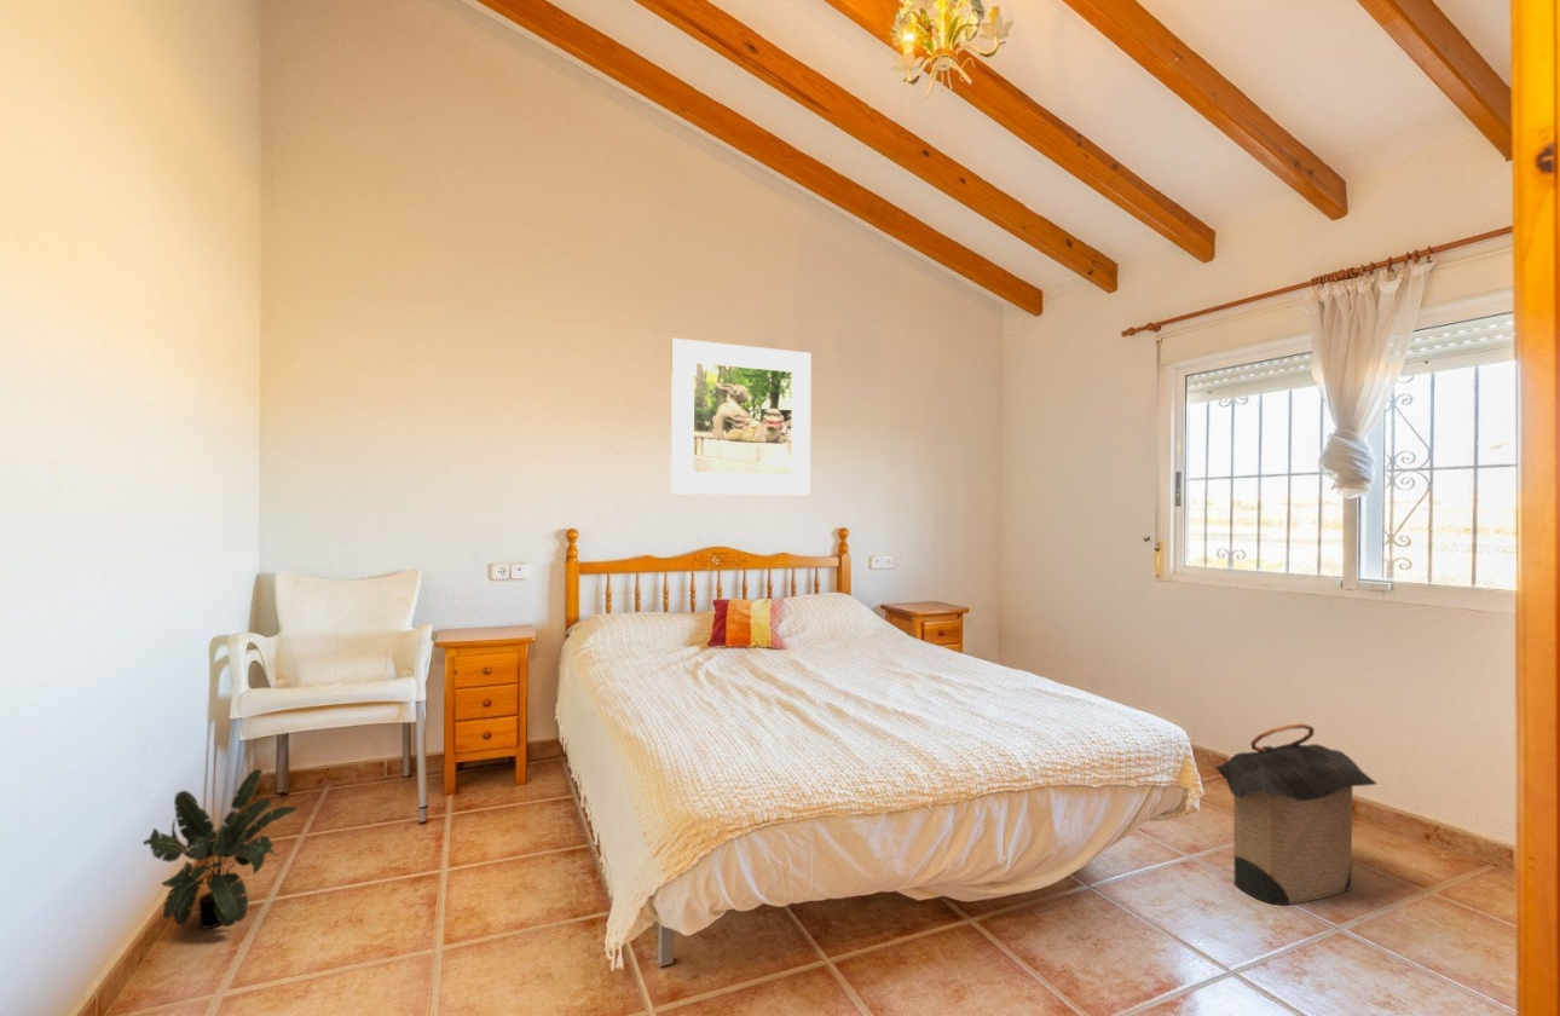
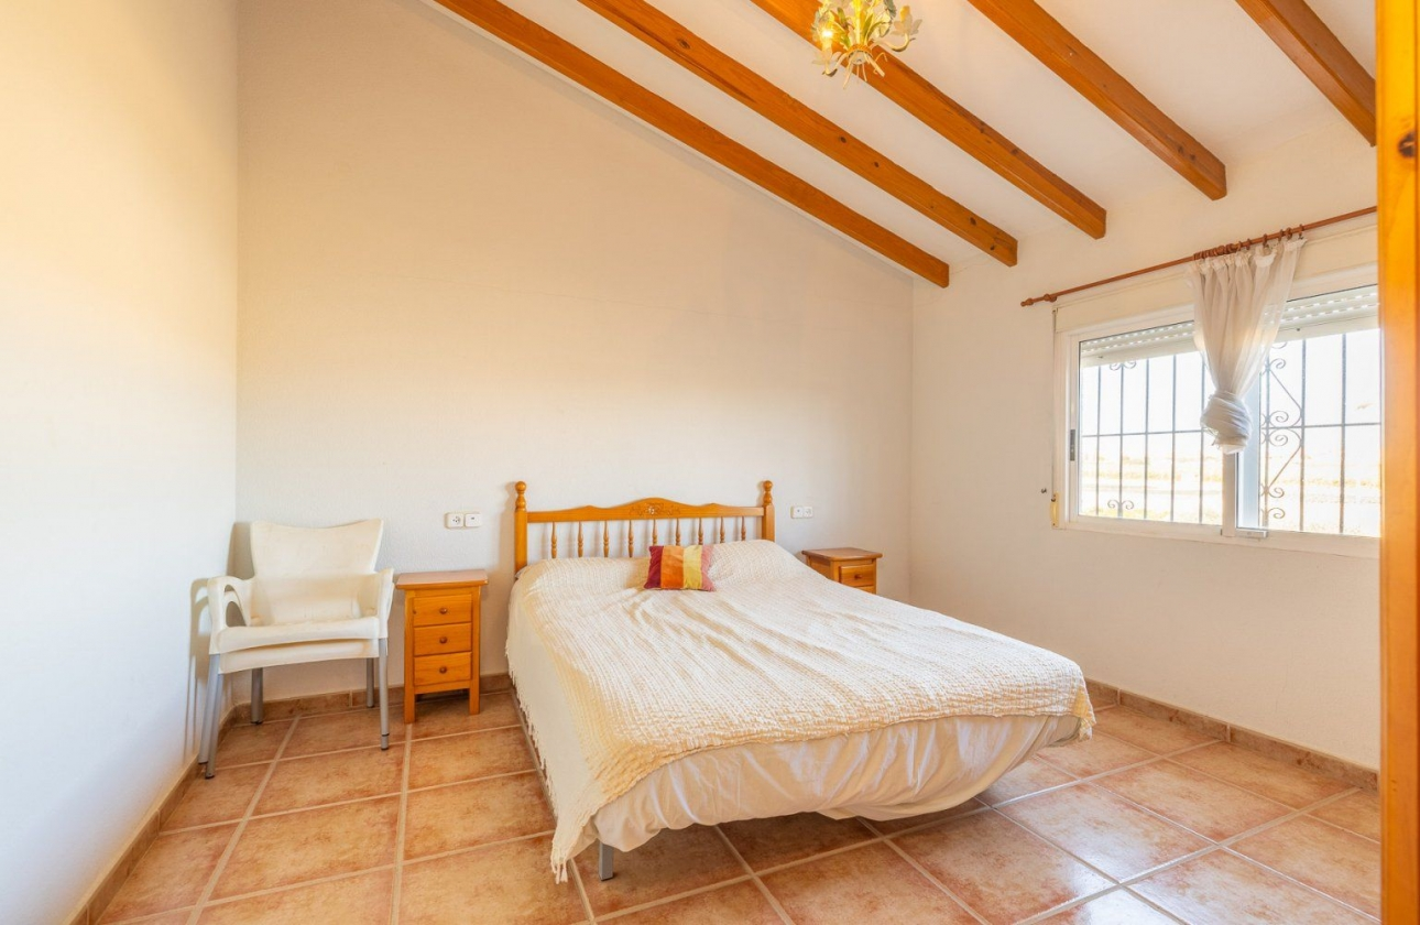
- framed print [670,337,811,497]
- laundry hamper [1213,722,1379,906]
- potted plant [141,768,299,930]
